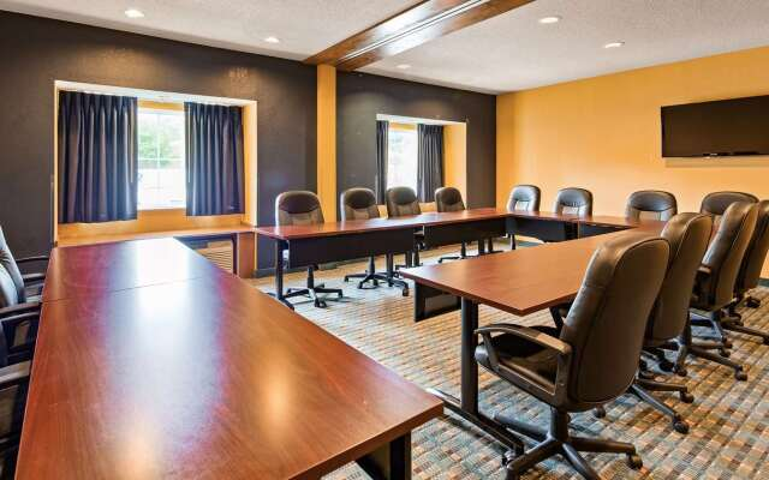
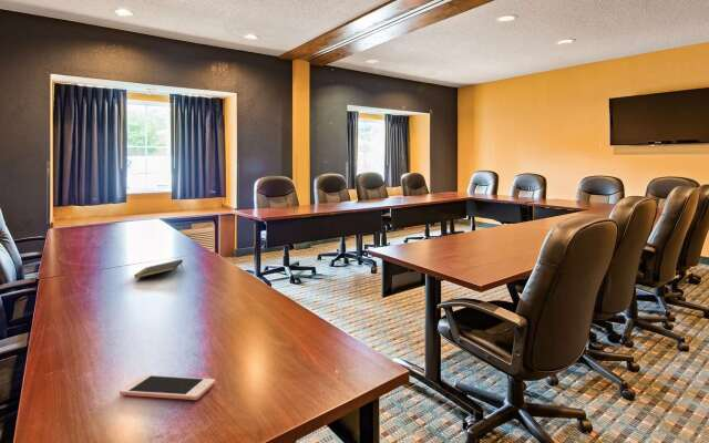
+ notepad [133,258,184,280]
+ cell phone [119,374,216,401]
